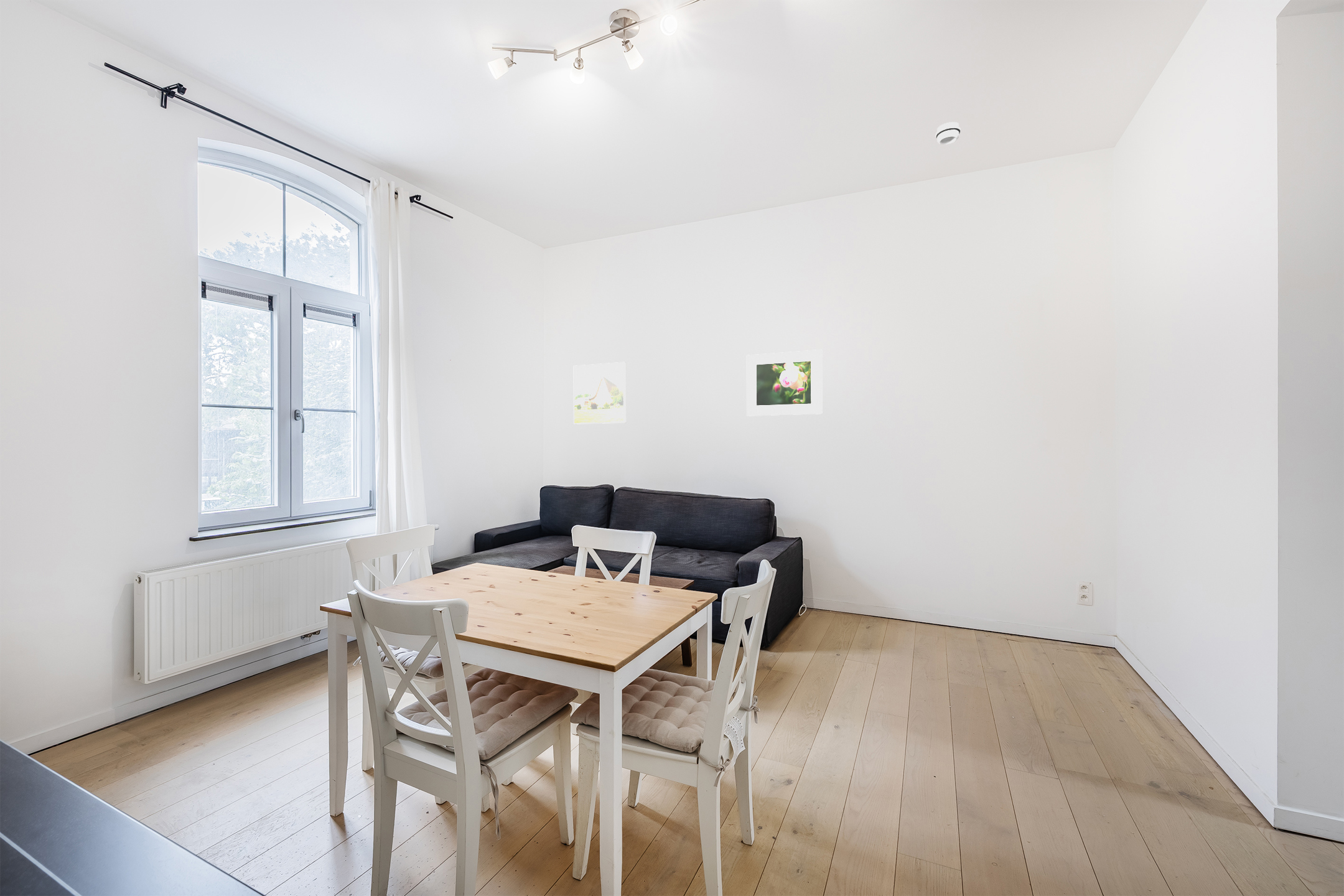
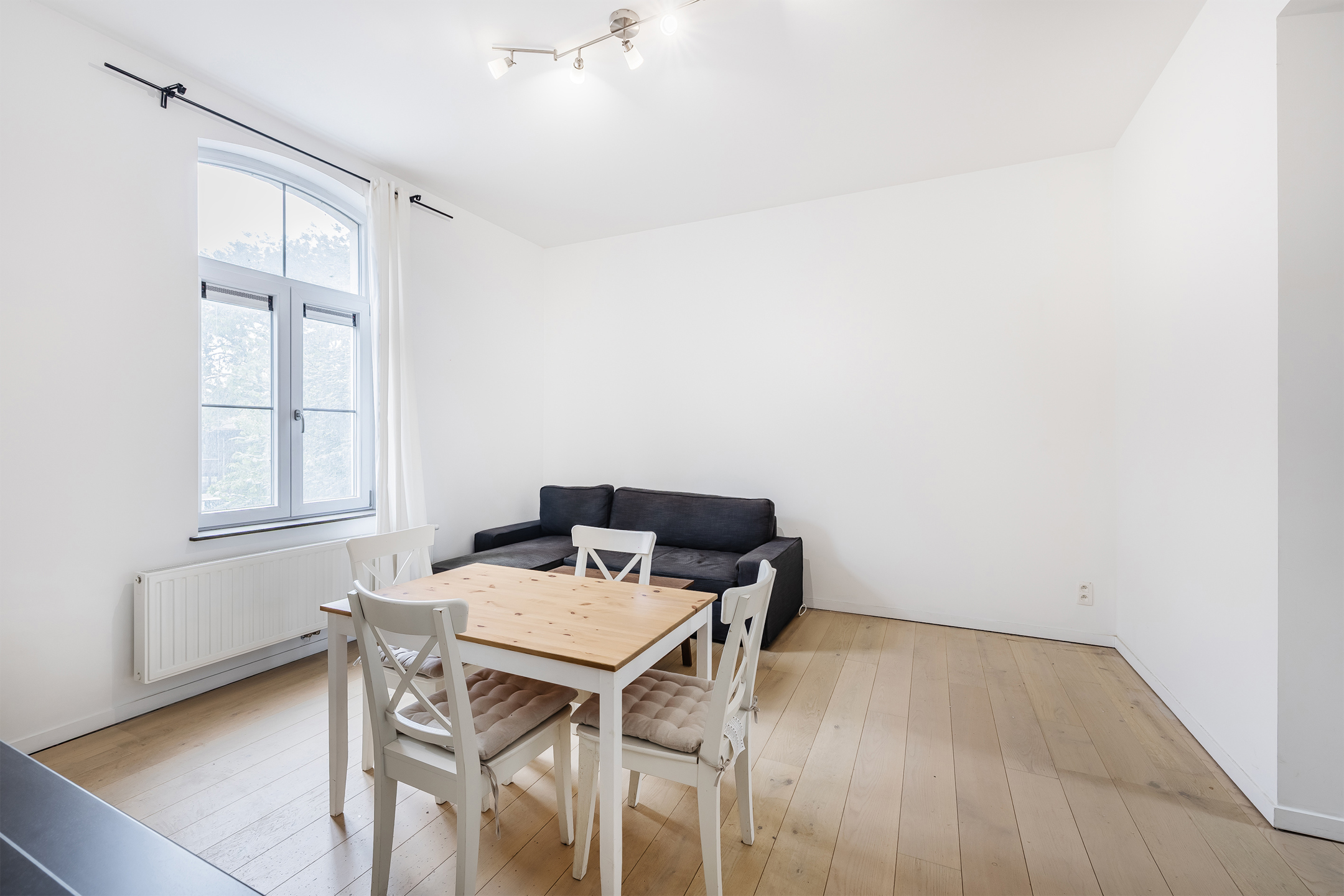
- smoke detector [935,121,961,146]
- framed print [573,362,627,425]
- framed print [746,349,823,417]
